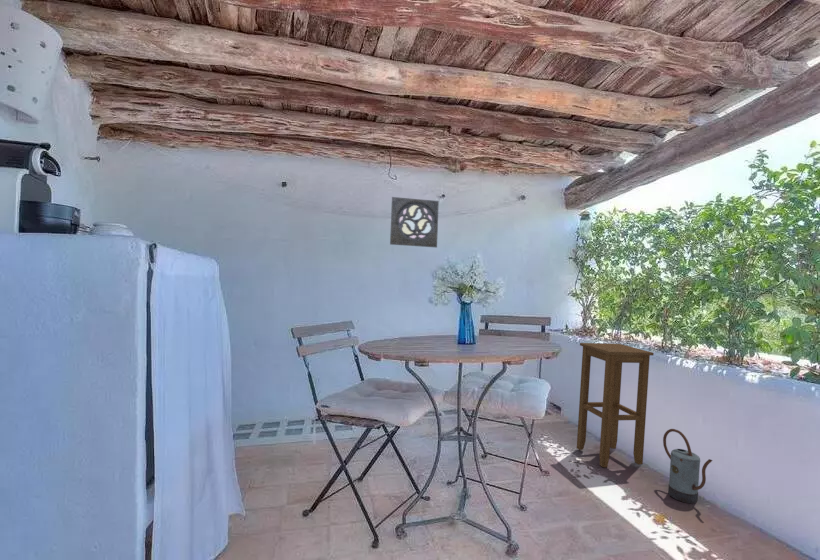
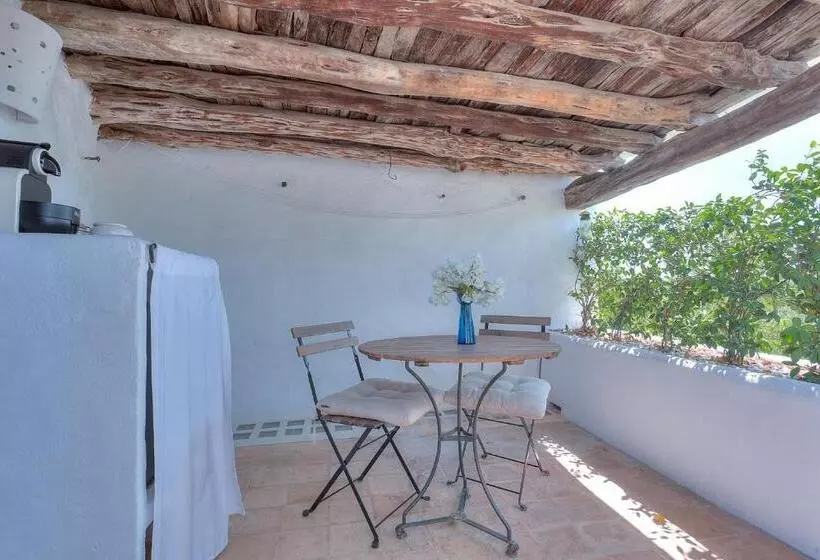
- watering can [662,428,713,504]
- wall ornament [389,196,440,249]
- stool [576,342,655,468]
